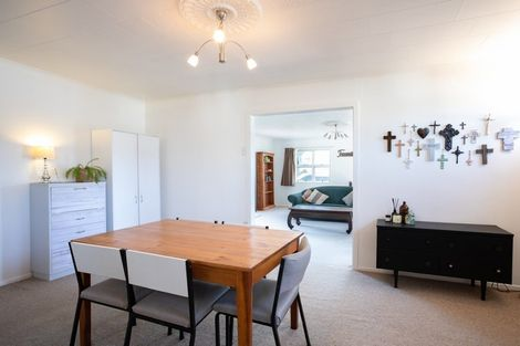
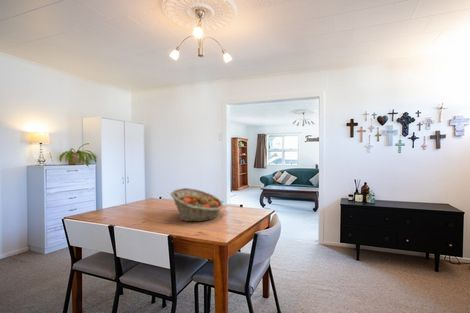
+ fruit basket [170,187,224,223]
